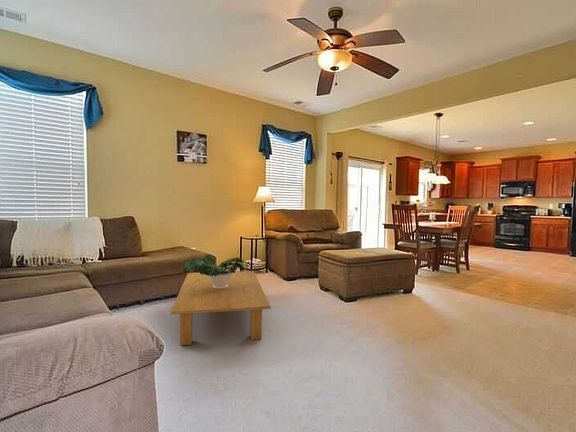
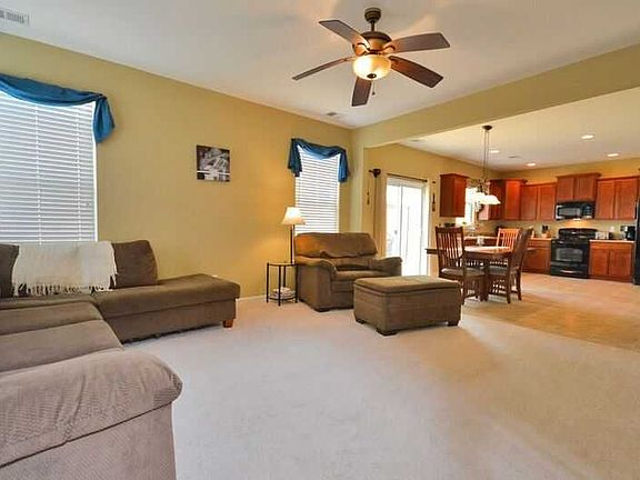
- coffee table [170,270,272,346]
- potted plant [182,254,249,289]
